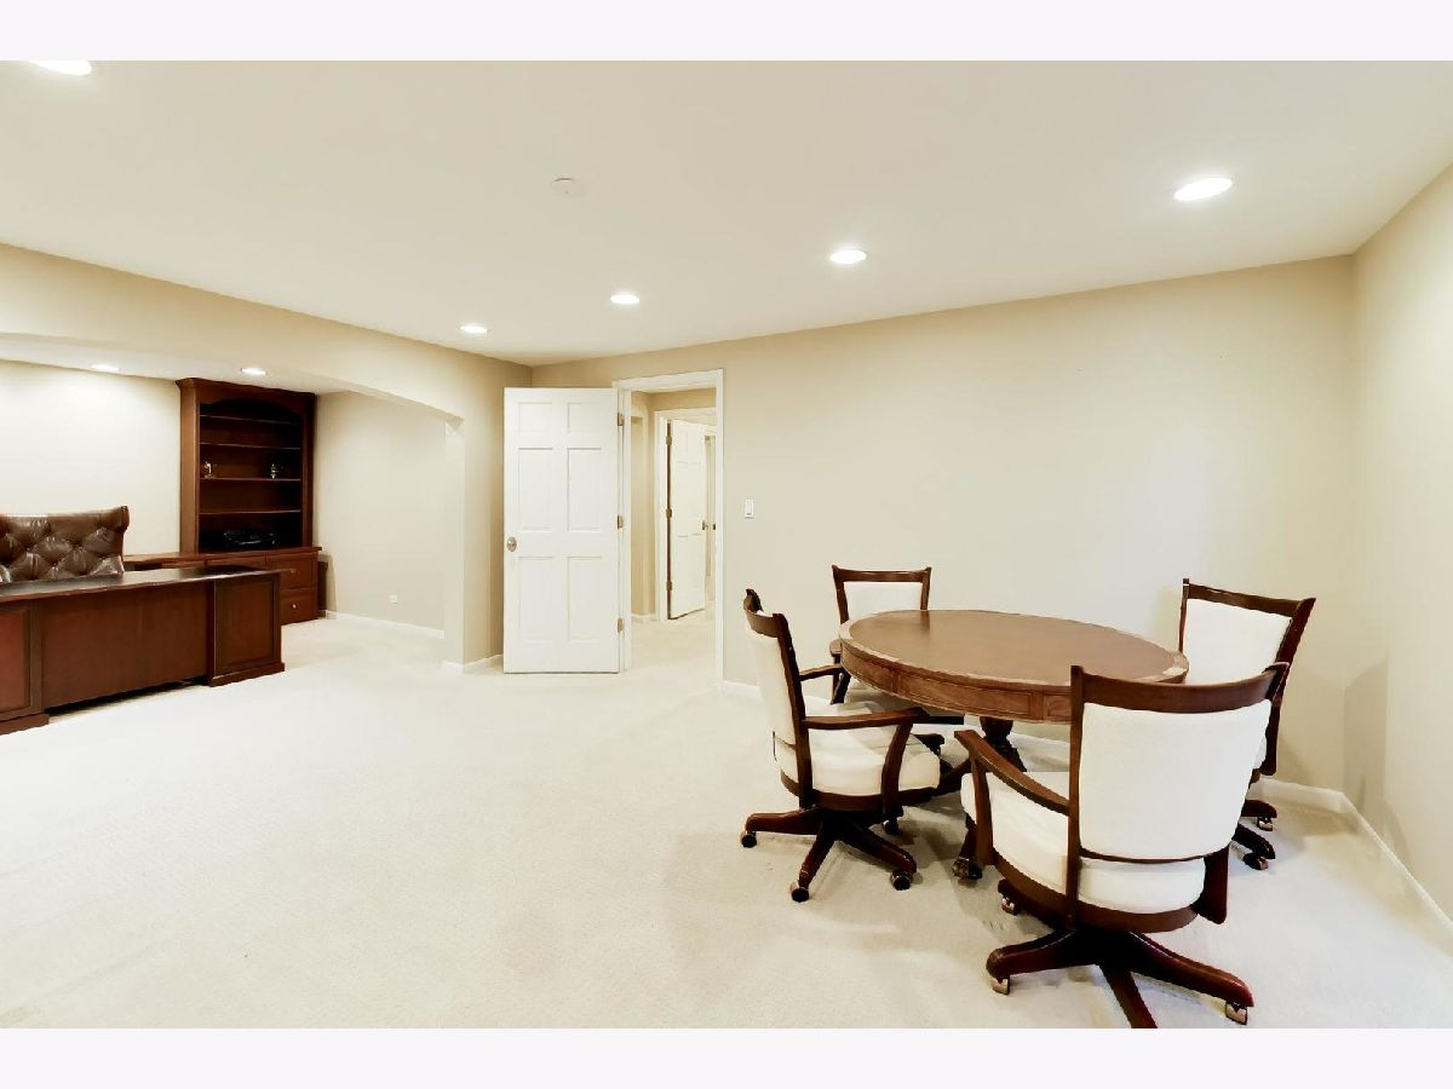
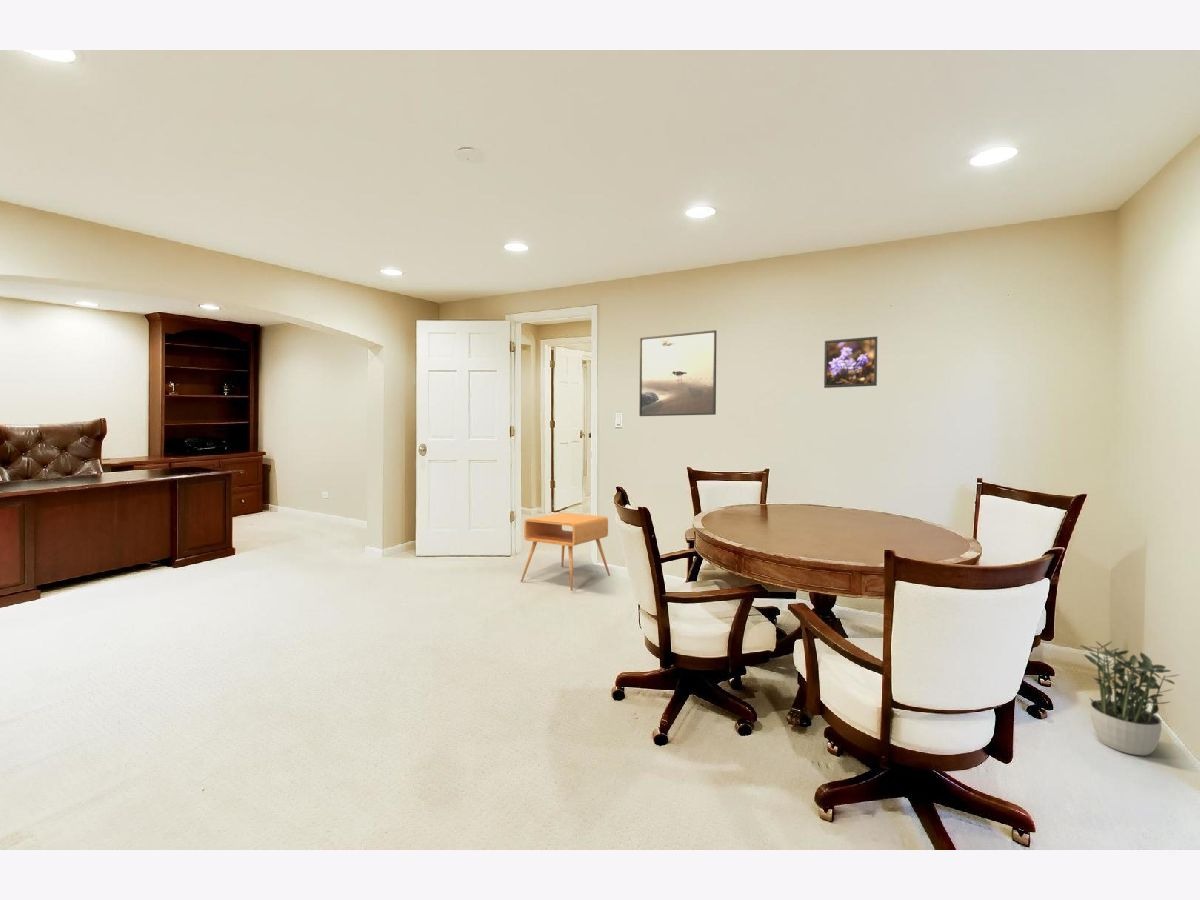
+ side table [520,512,611,592]
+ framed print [823,335,878,389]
+ potted plant [1079,640,1181,757]
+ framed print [638,329,718,417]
